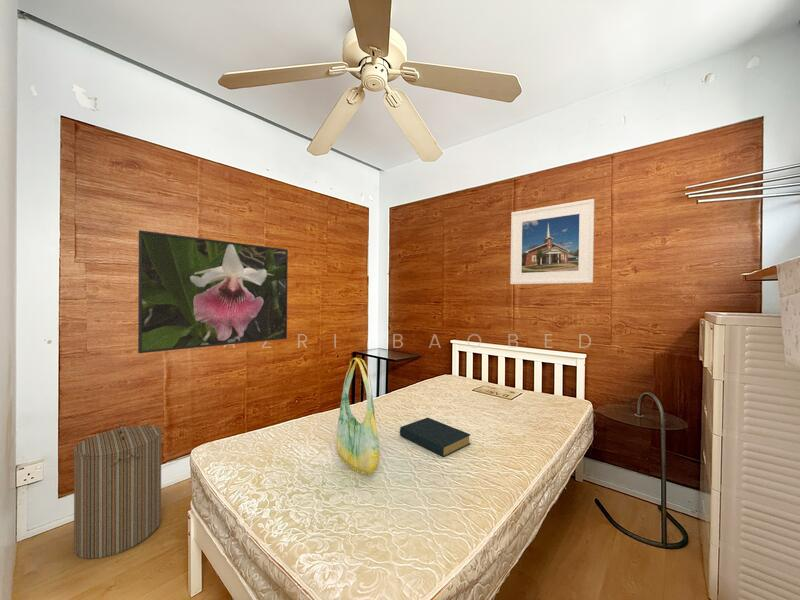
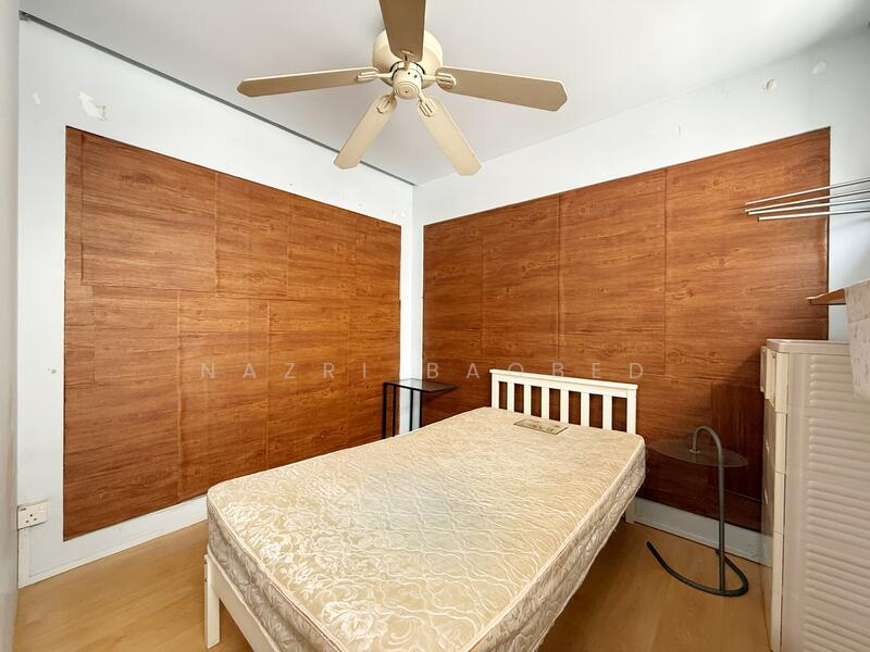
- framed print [137,229,289,354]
- laundry hamper [72,421,163,560]
- tote bag [335,357,380,478]
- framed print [509,198,595,285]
- hardback book [399,417,472,458]
